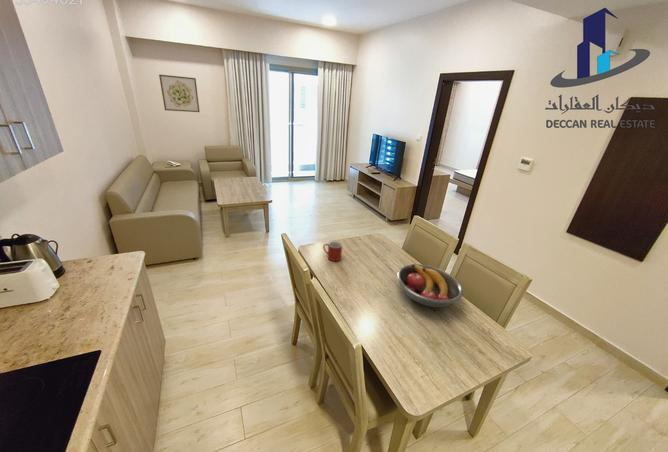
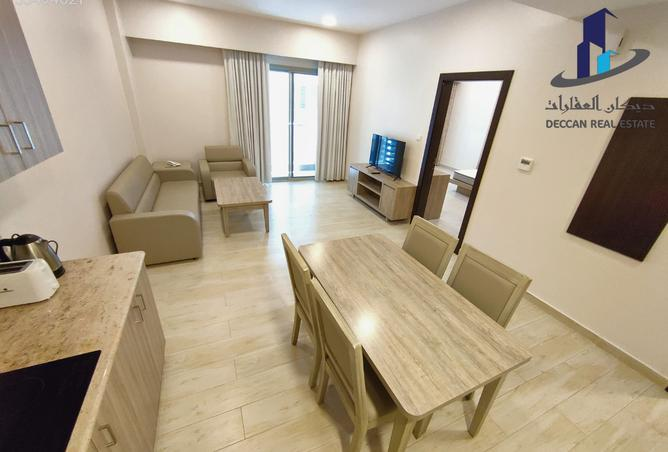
- mug [322,240,343,262]
- fruit bowl [396,263,464,308]
- wall art [158,74,201,113]
